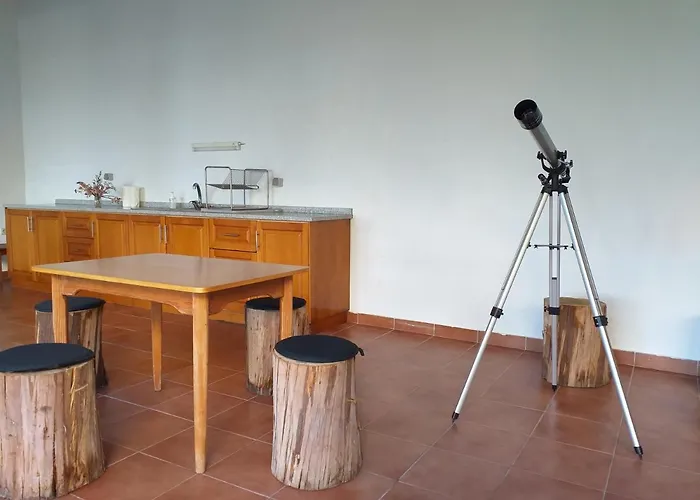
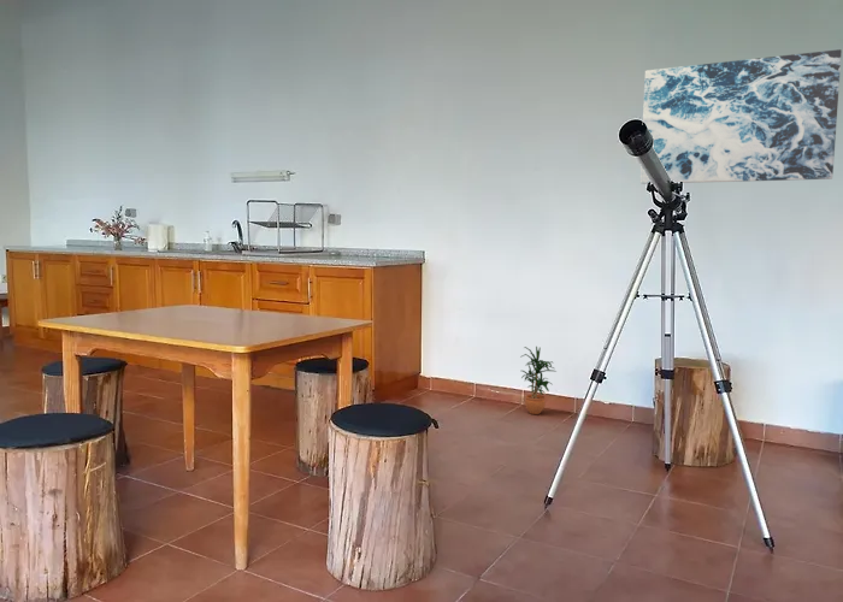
+ wall art [639,48,843,185]
+ potted plant [519,346,558,415]
